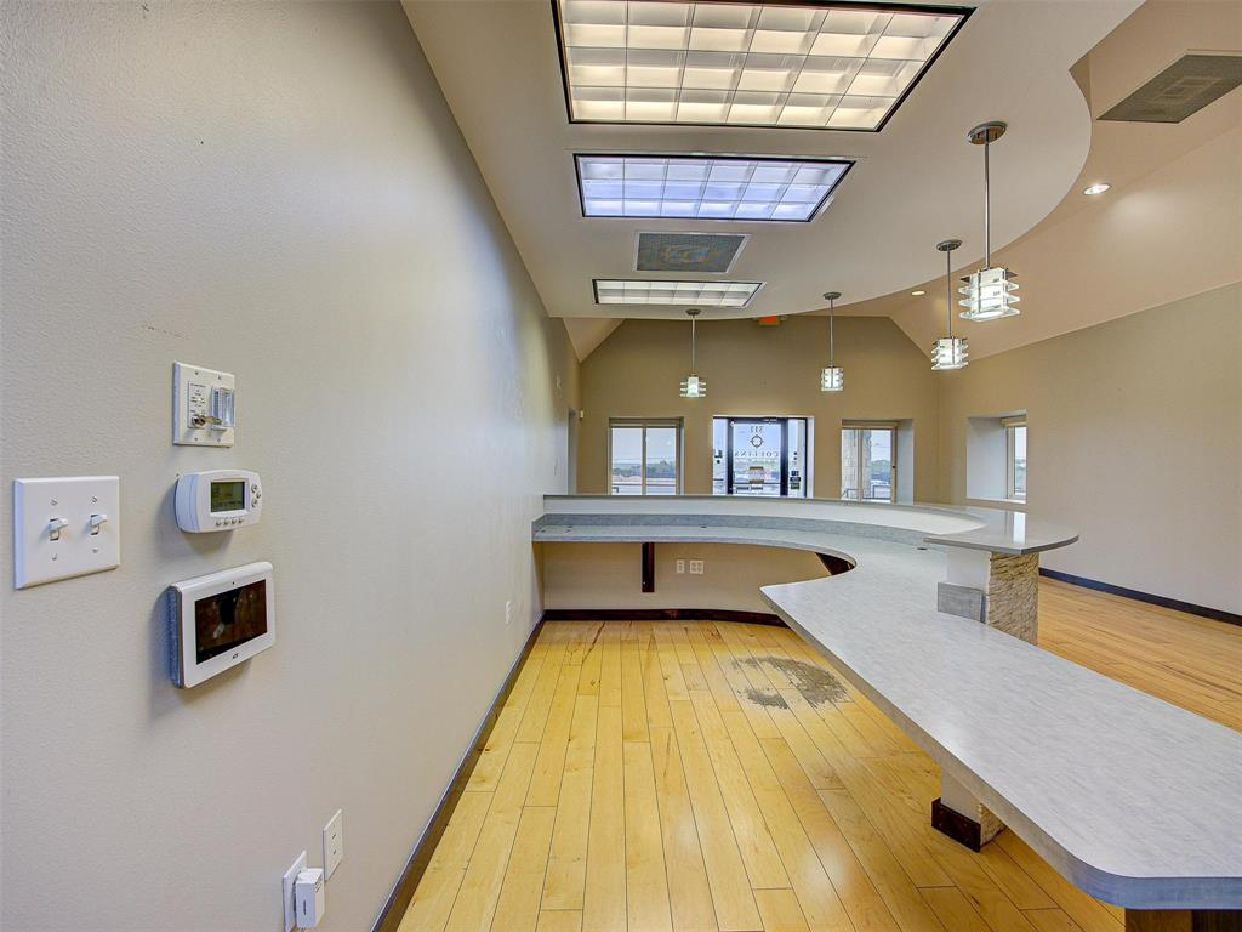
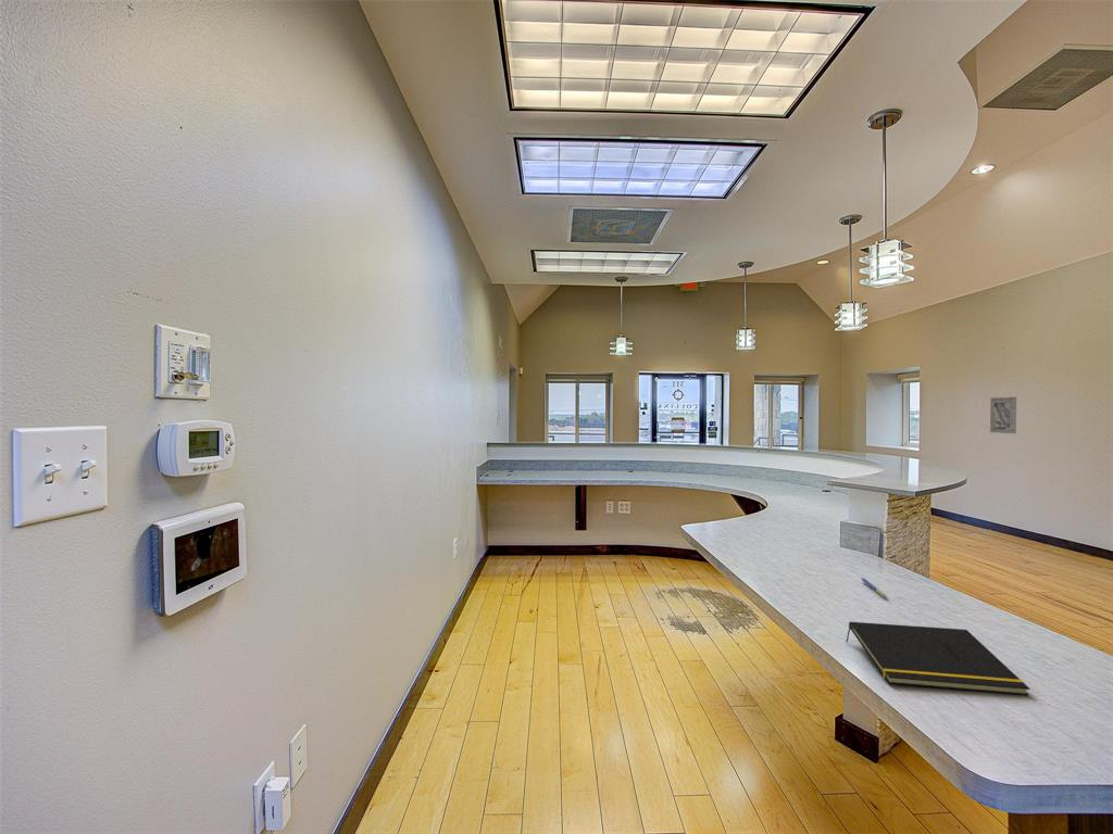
+ notepad [845,621,1031,696]
+ pen [860,577,889,599]
+ wall art [989,396,1017,434]
